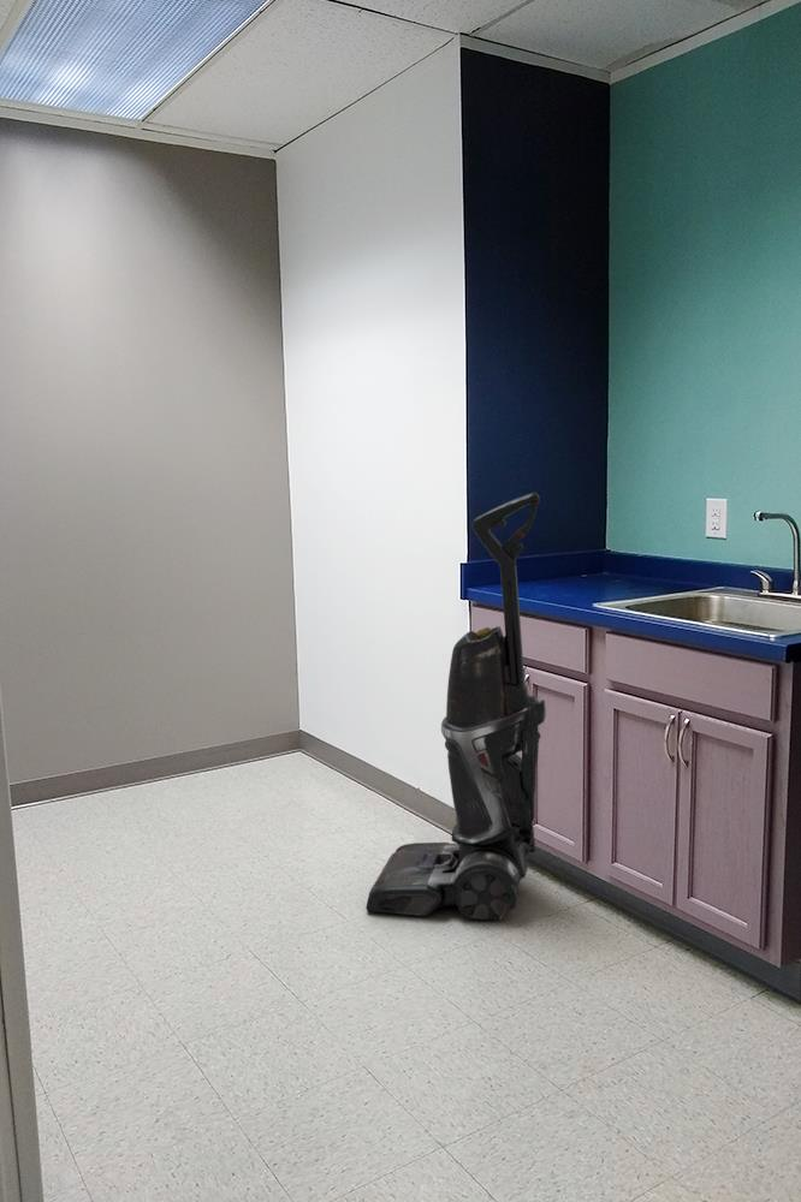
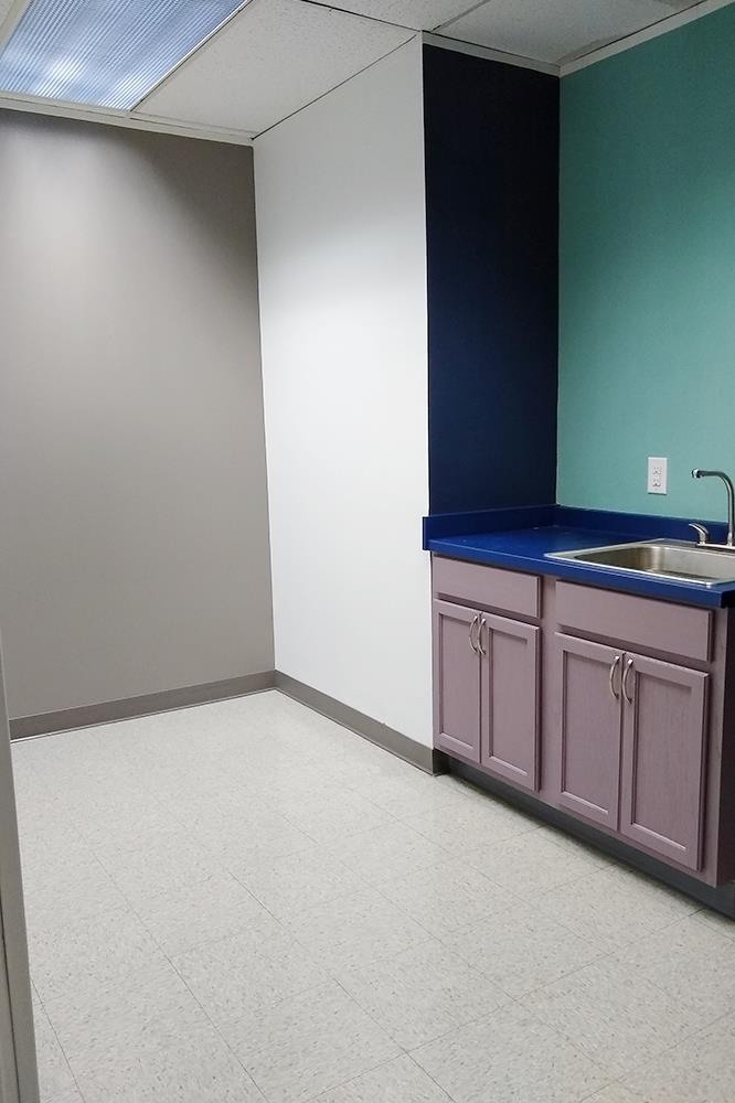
- vacuum cleaner [366,492,547,921]
